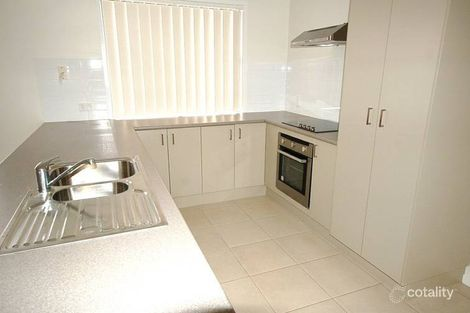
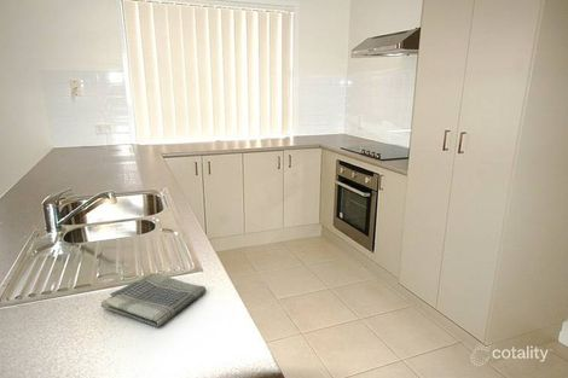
+ dish towel [100,273,208,328]
